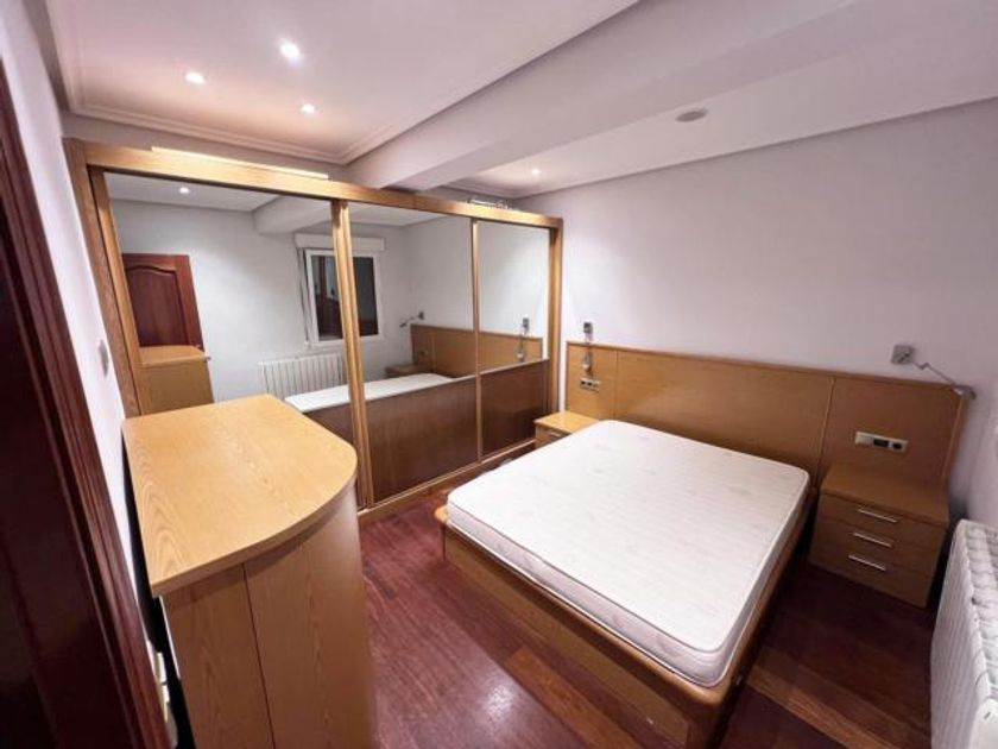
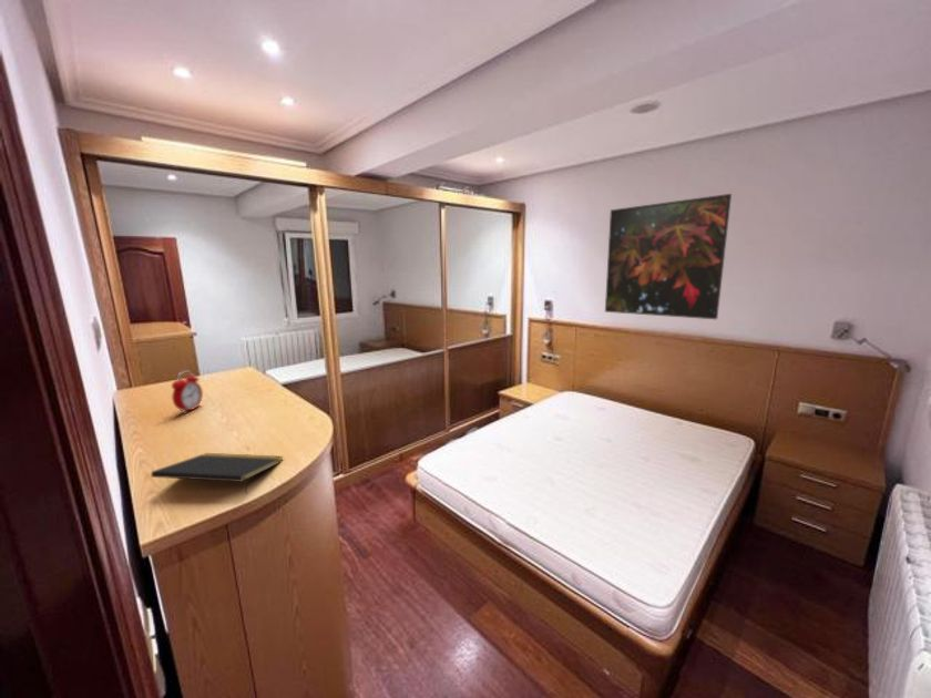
+ alarm clock [171,370,204,414]
+ notepad [150,452,285,495]
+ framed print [604,193,733,320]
